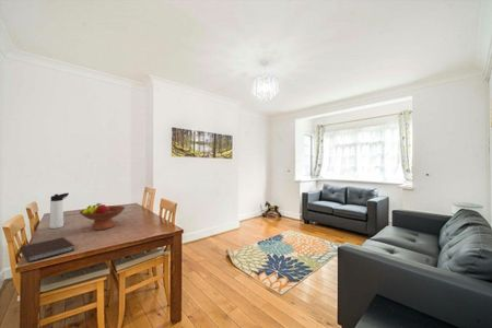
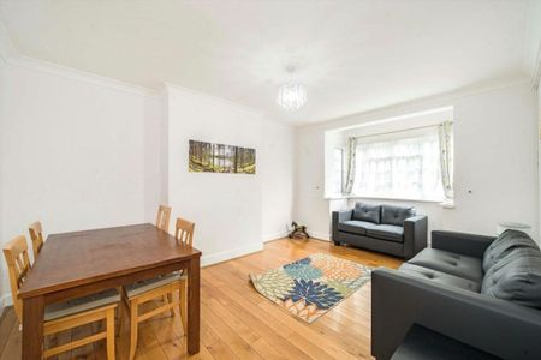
- notebook [19,236,75,263]
- thermos bottle [49,192,70,230]
- fruit bowl [79,202,126,231]
